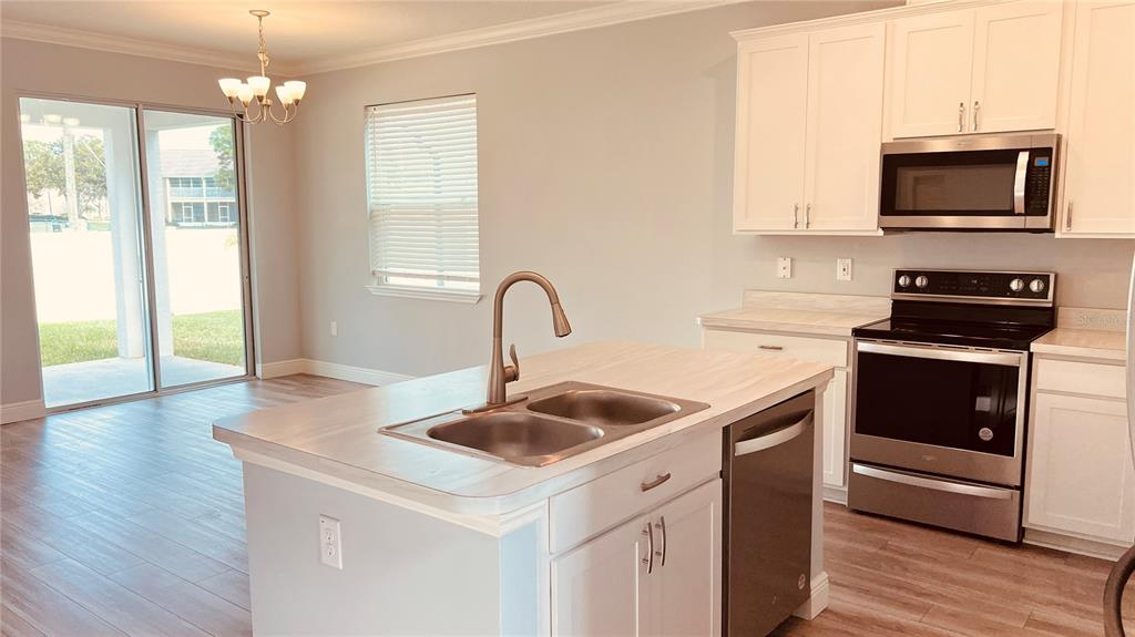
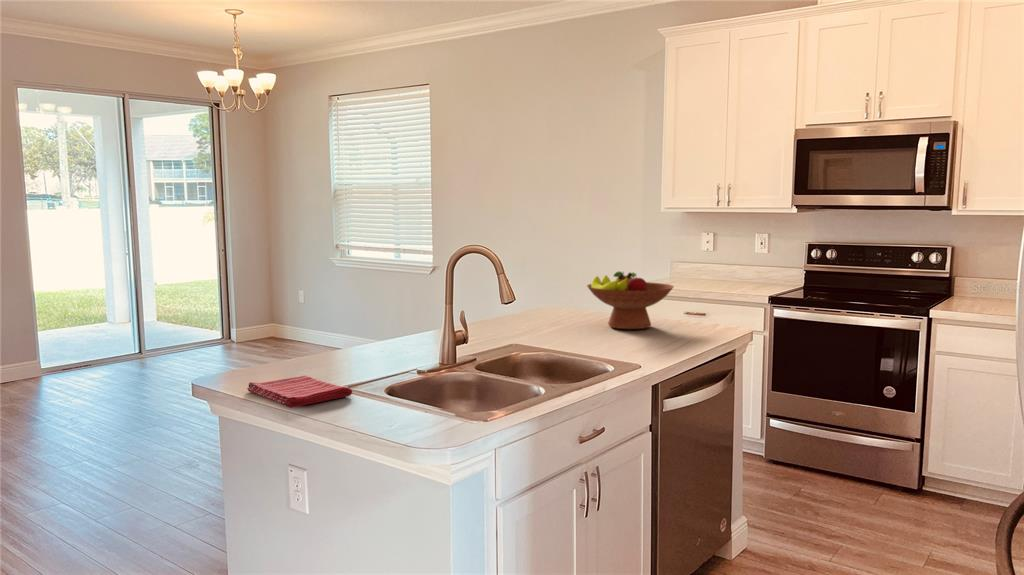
+ dish towel [246,375,353,409]
+ fruit bowl [586,270,675,330]
